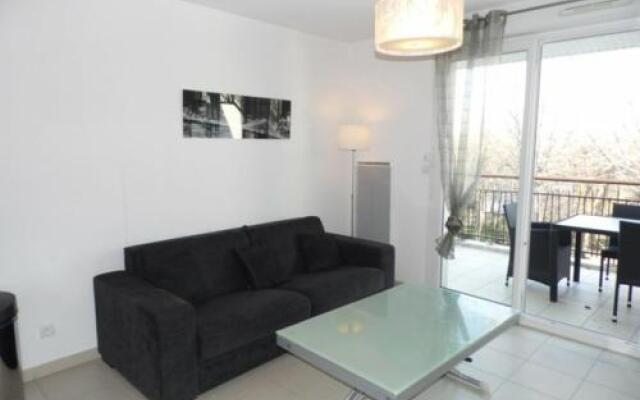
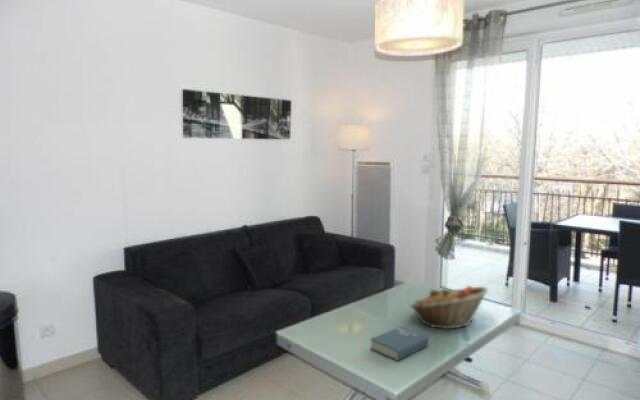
+ book [369,325,430,362]
+ fruit basket [409,285,489,330]
